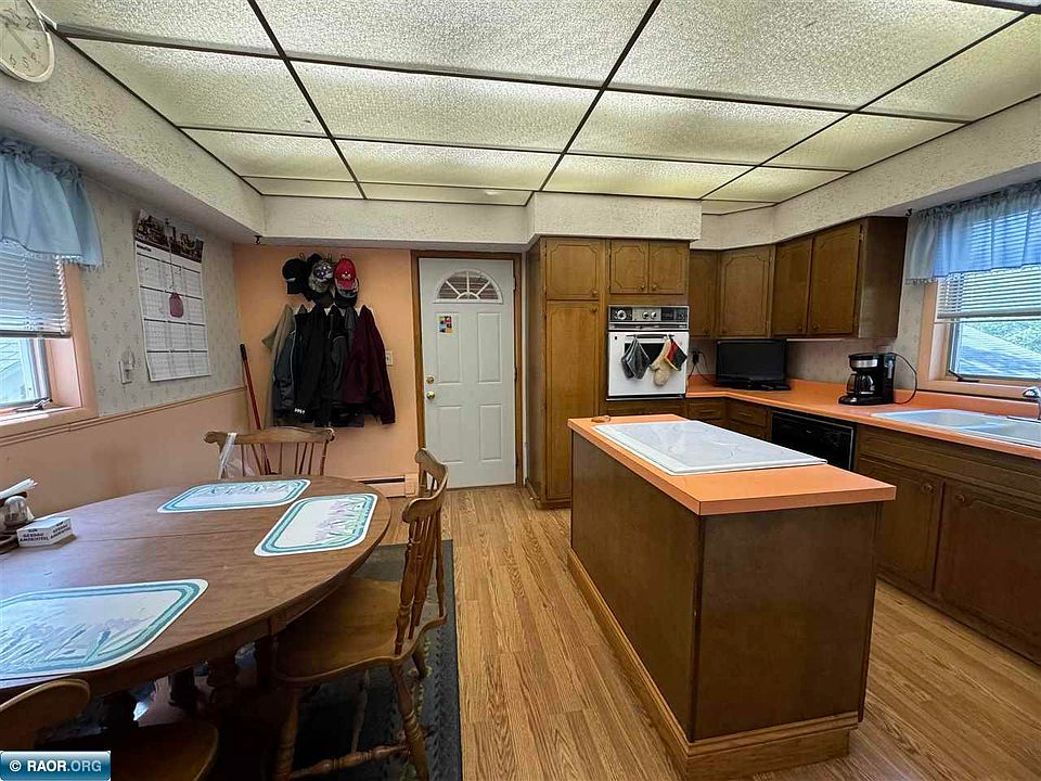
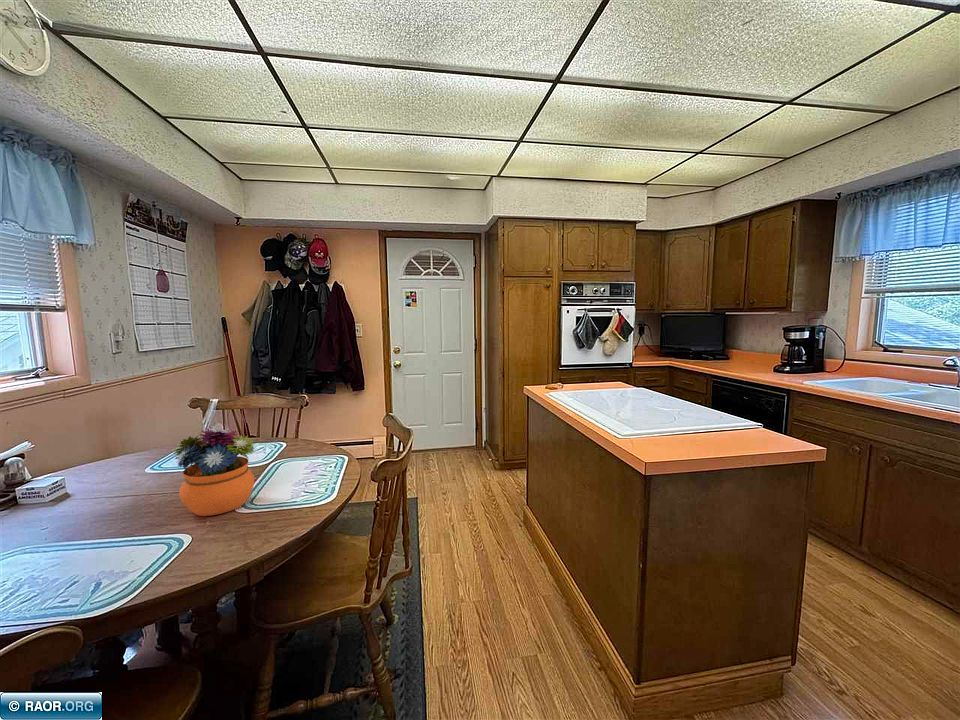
+ flower arrangement [170,427,255,517]
